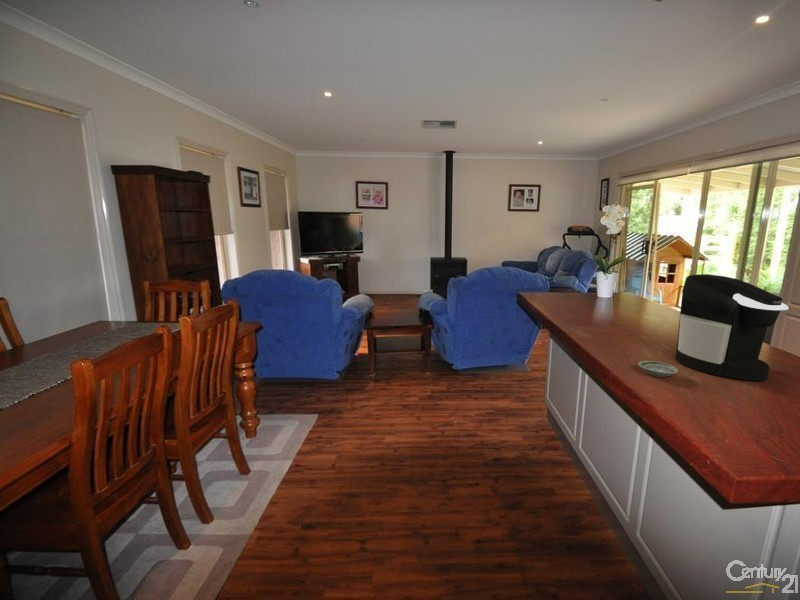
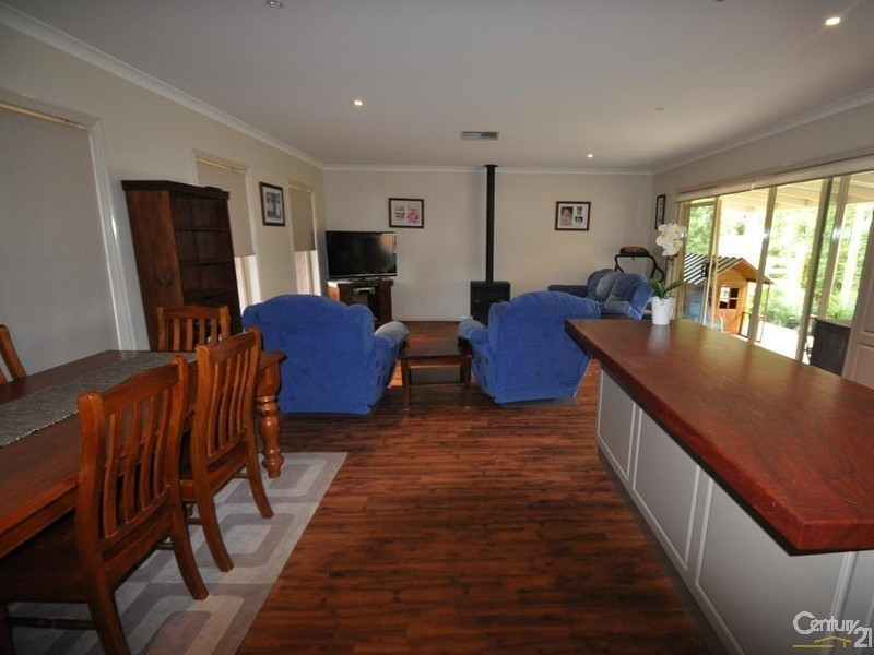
- saucer [637,360,679,378]
- coffee maker [674,273,789,382]
